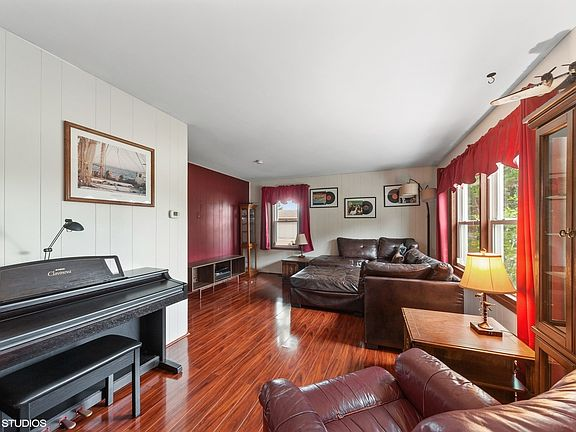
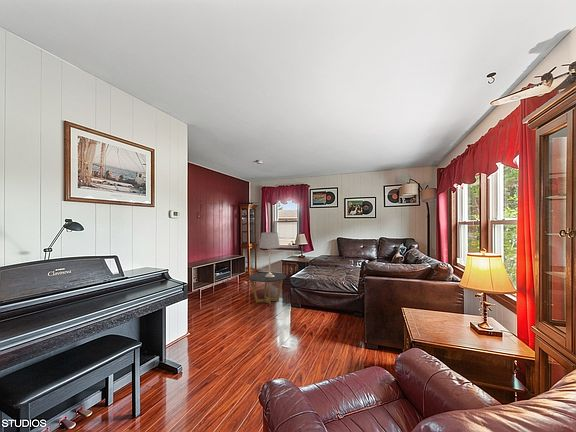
+ side table [248,271,287,306]
+ lamp [258,231,281,277]
